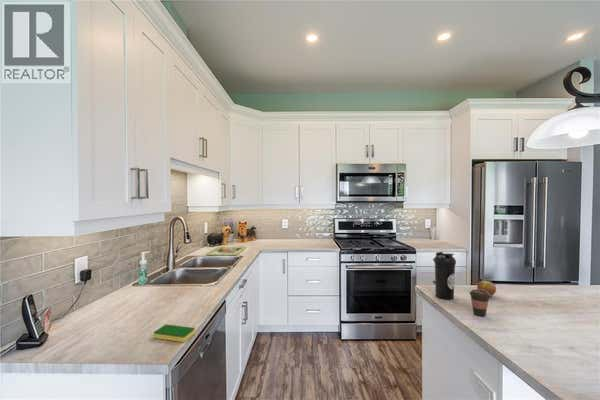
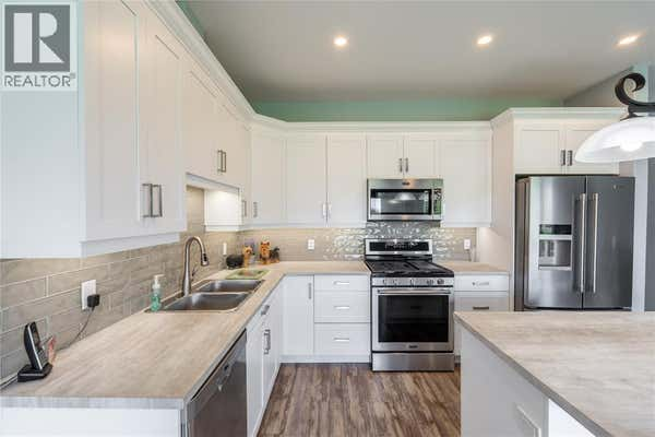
- dish sponge [153,323,196,343]
- water bottle [433,251,457,301]
- apple [476,280,497,298]
- coffee cup [468,288,491,317]
